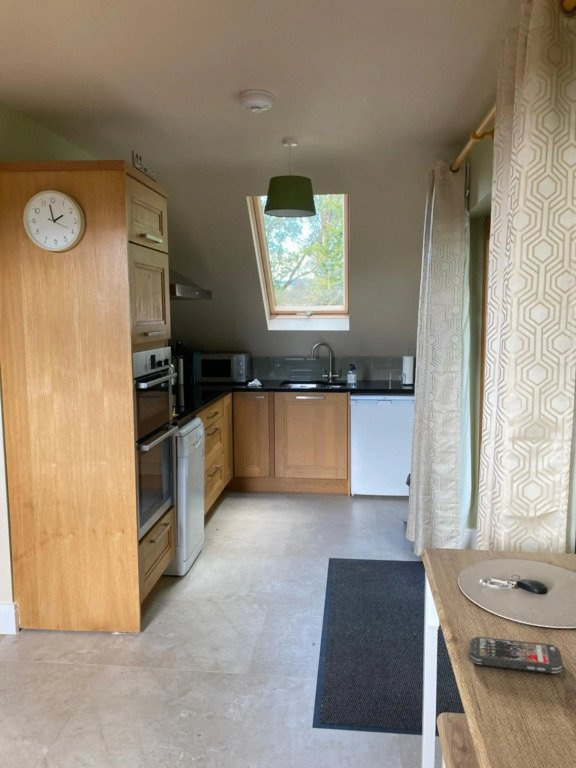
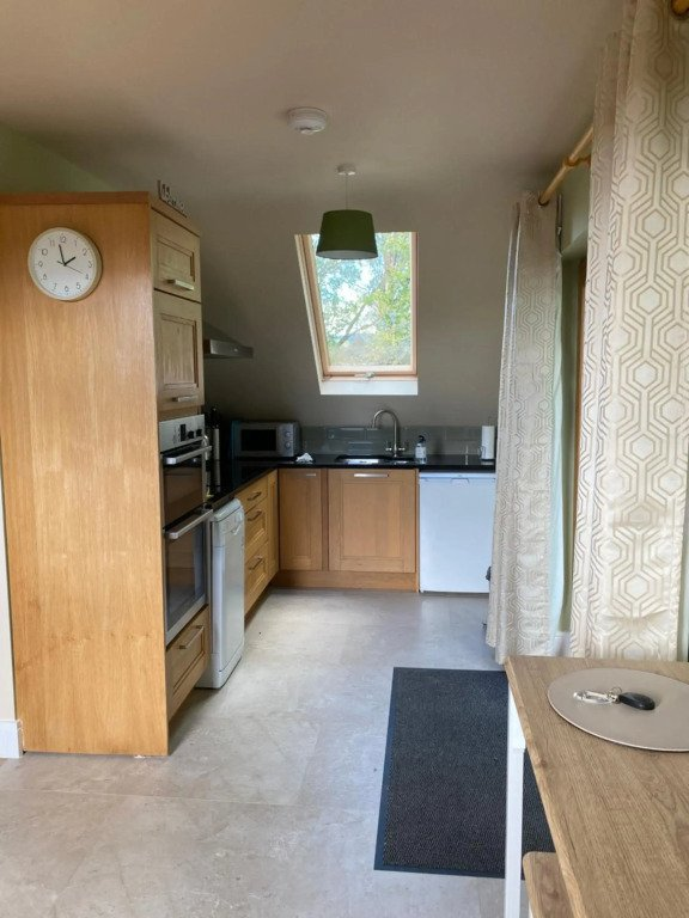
- smartphone [469,636,564,674]
